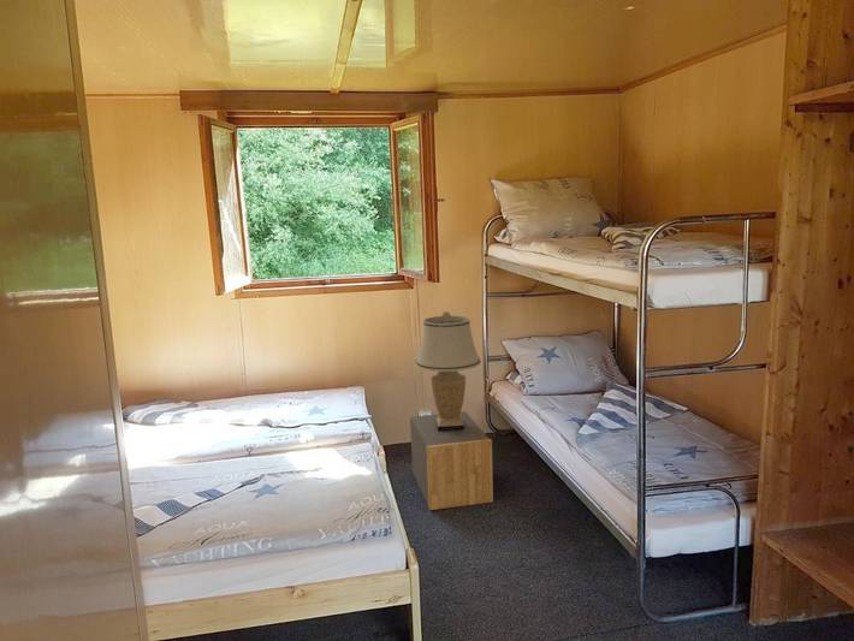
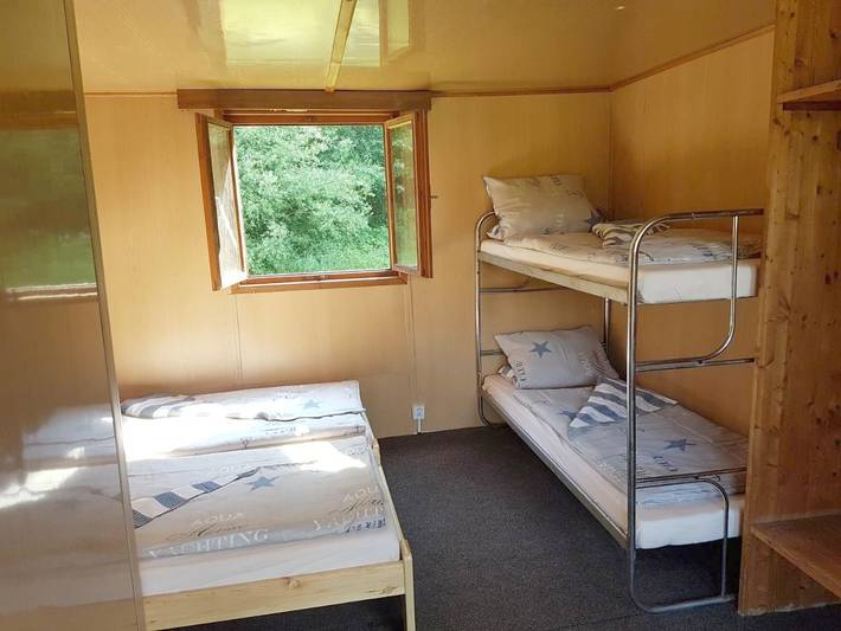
- nightstand [409,410,494,511]
- table lamp [414,310,482,432]
